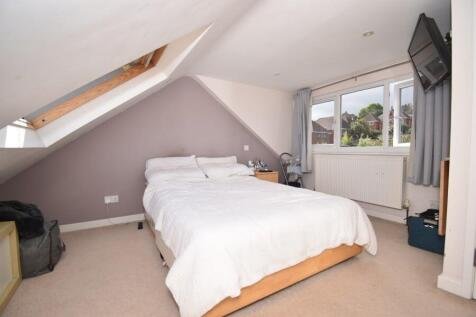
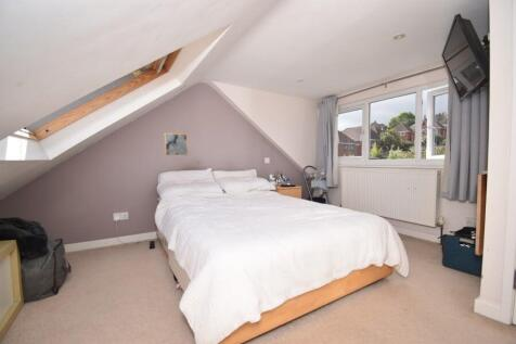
+ wall art [164,132,190,156]
